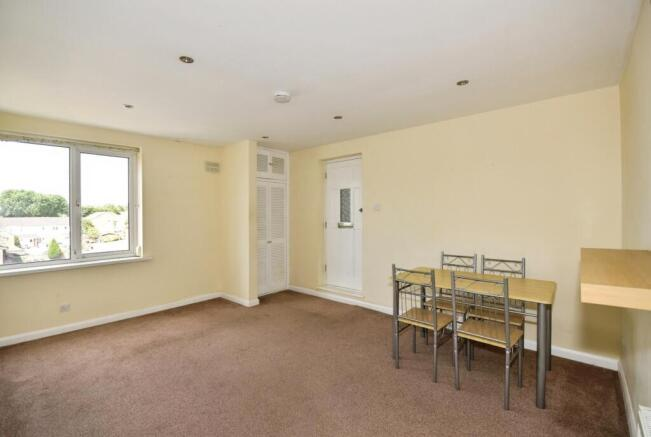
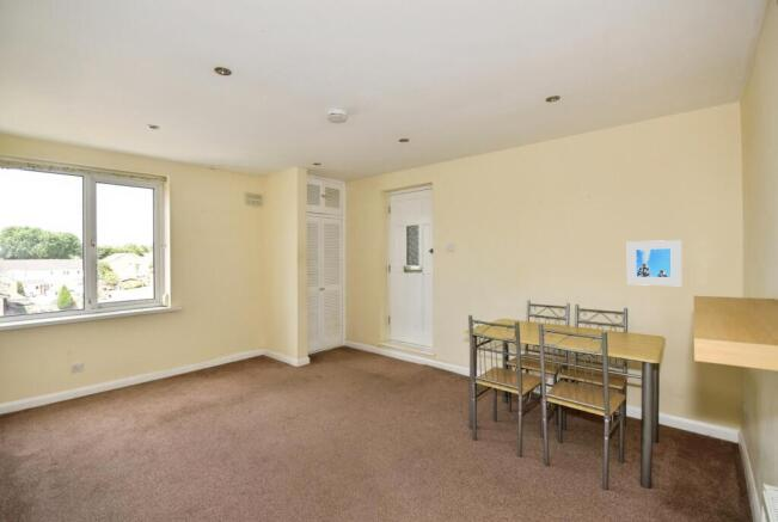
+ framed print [626,239,682,287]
